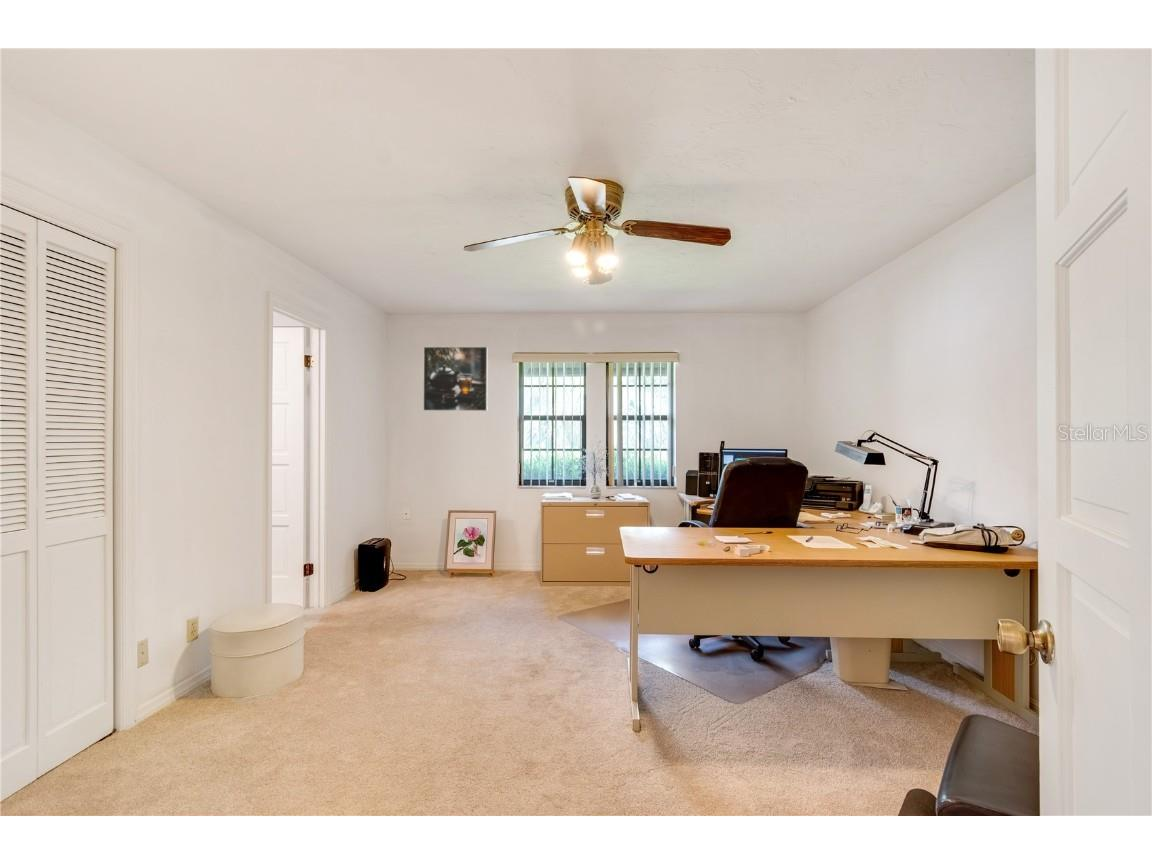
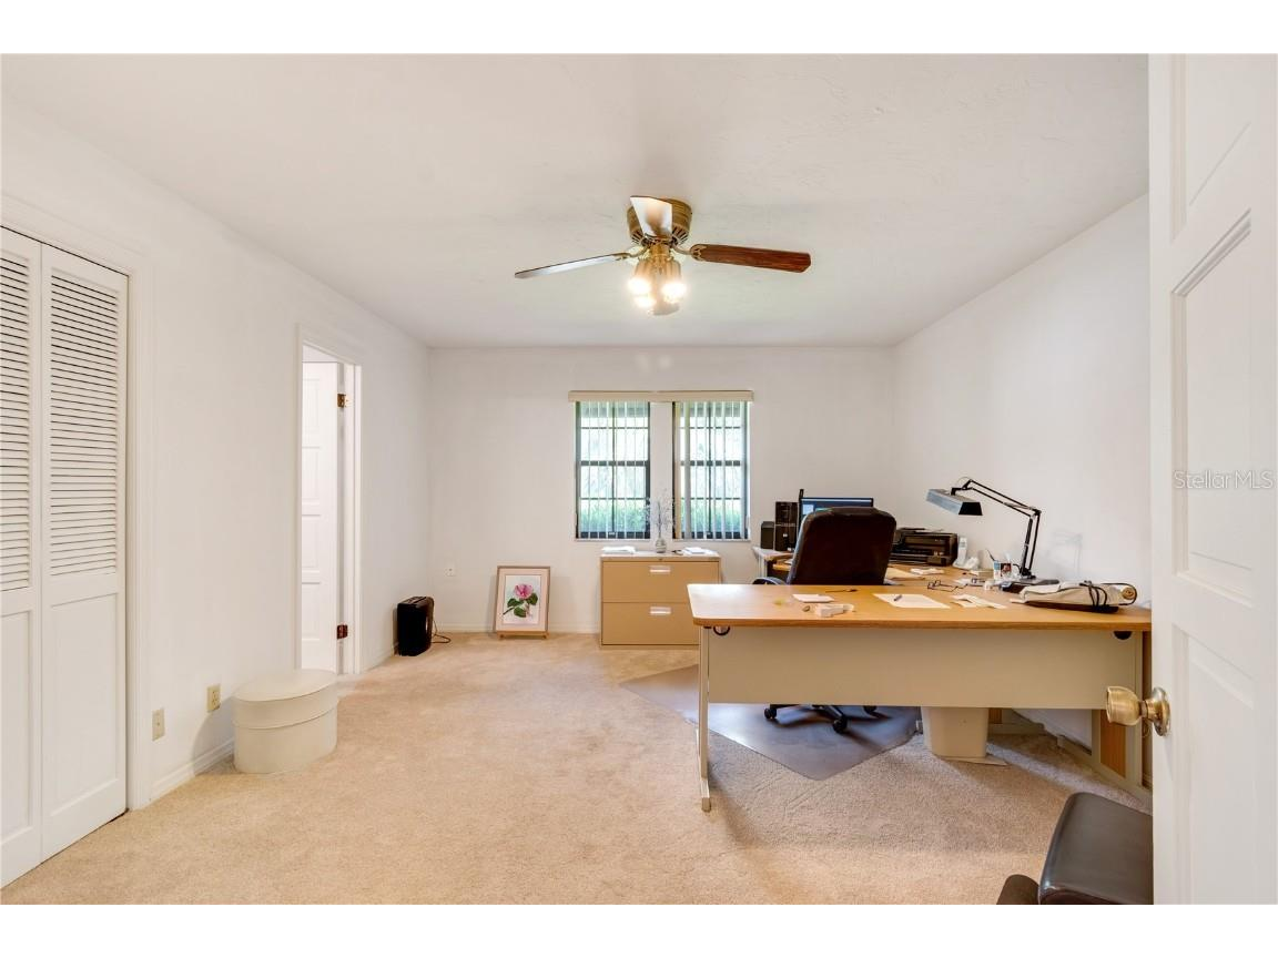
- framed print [422,346,489,412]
